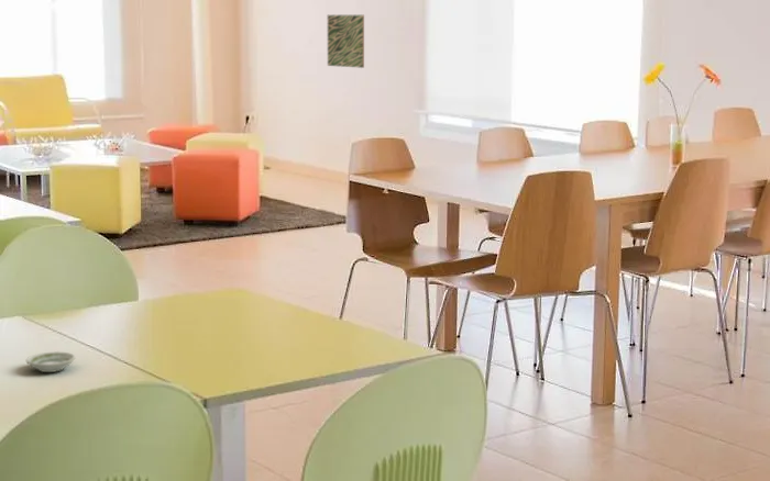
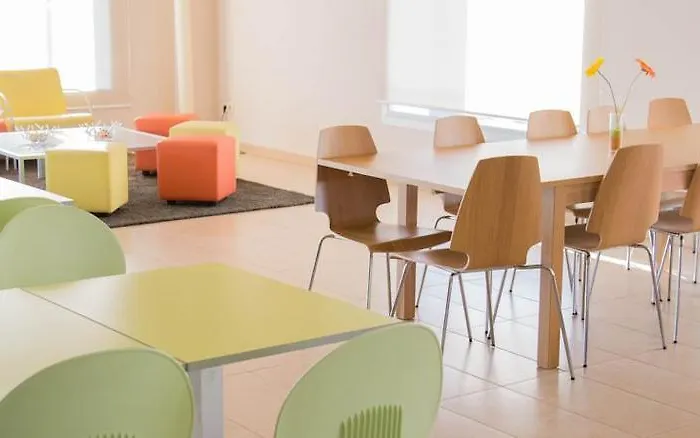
- wall art [327,14,365,69]
- saucer [25,350,76,373]
